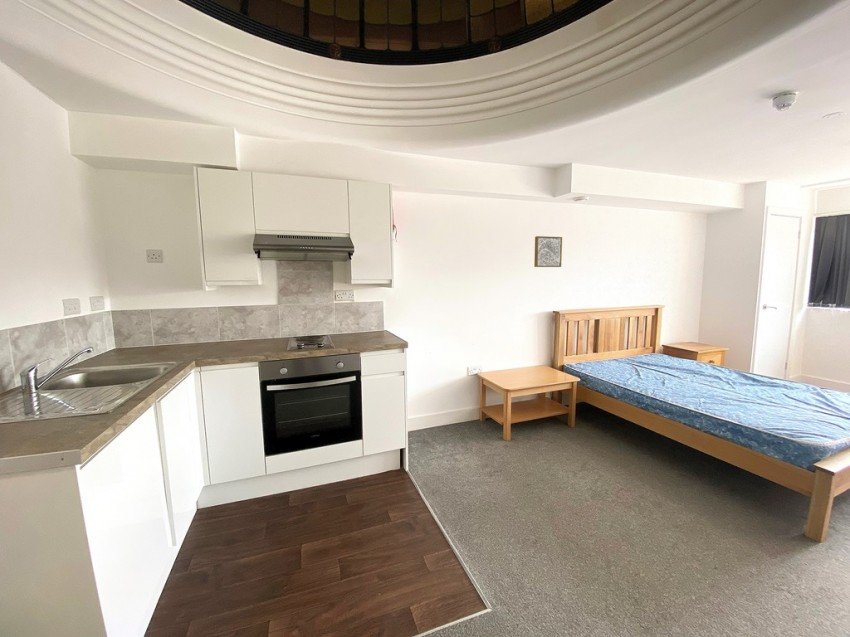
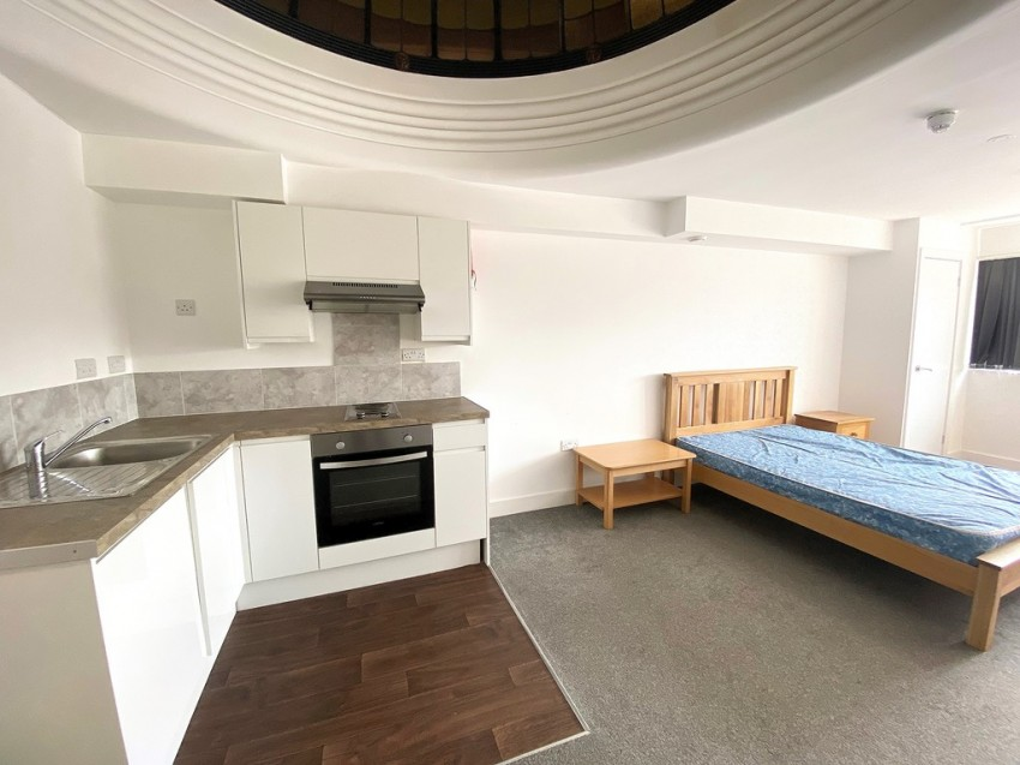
- wall art [533,235,563,268]
